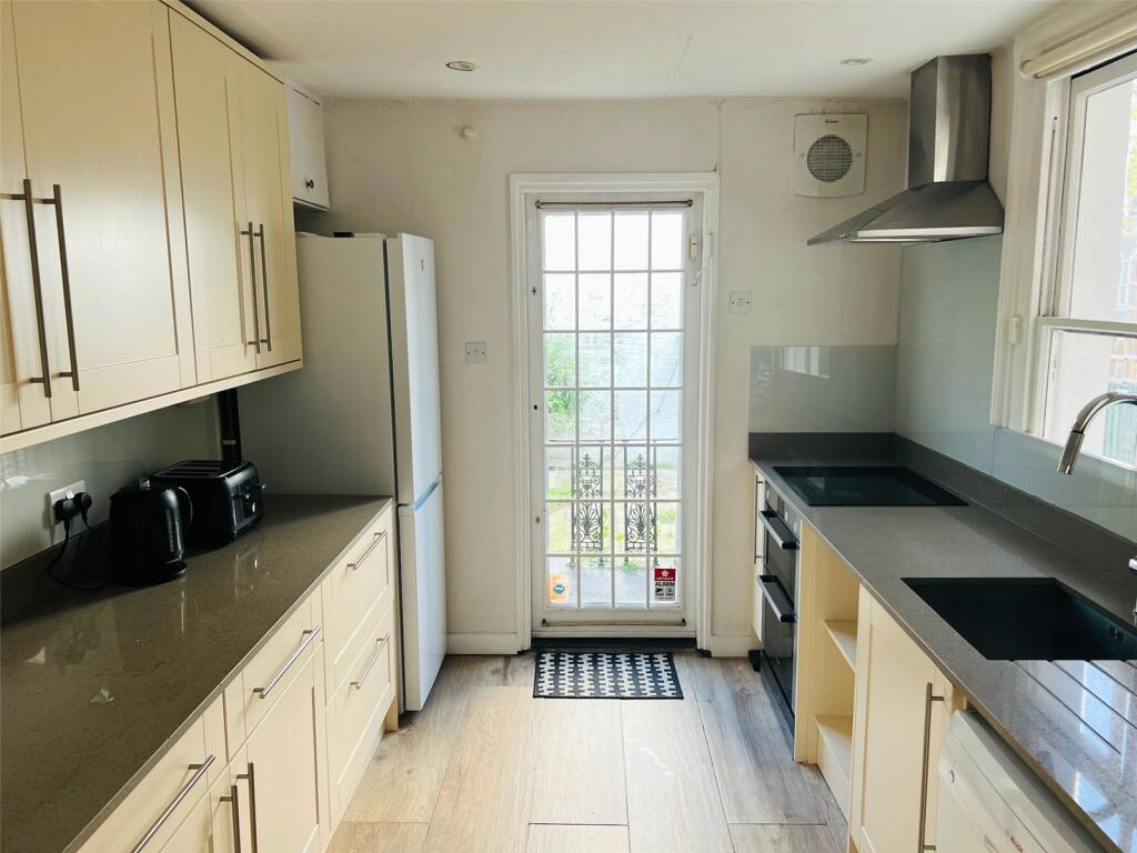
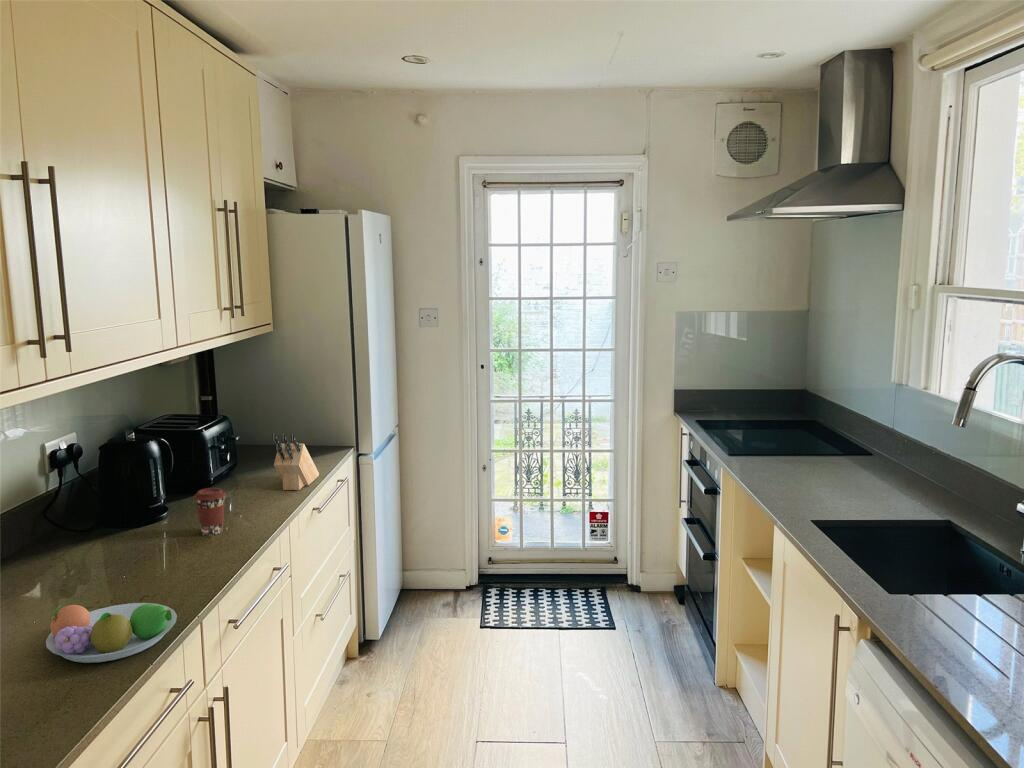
+ coffee cup [193,487,227,537]
+ knife block [272,432,320,491]
+ fruit bowl [45,602,178,664]
